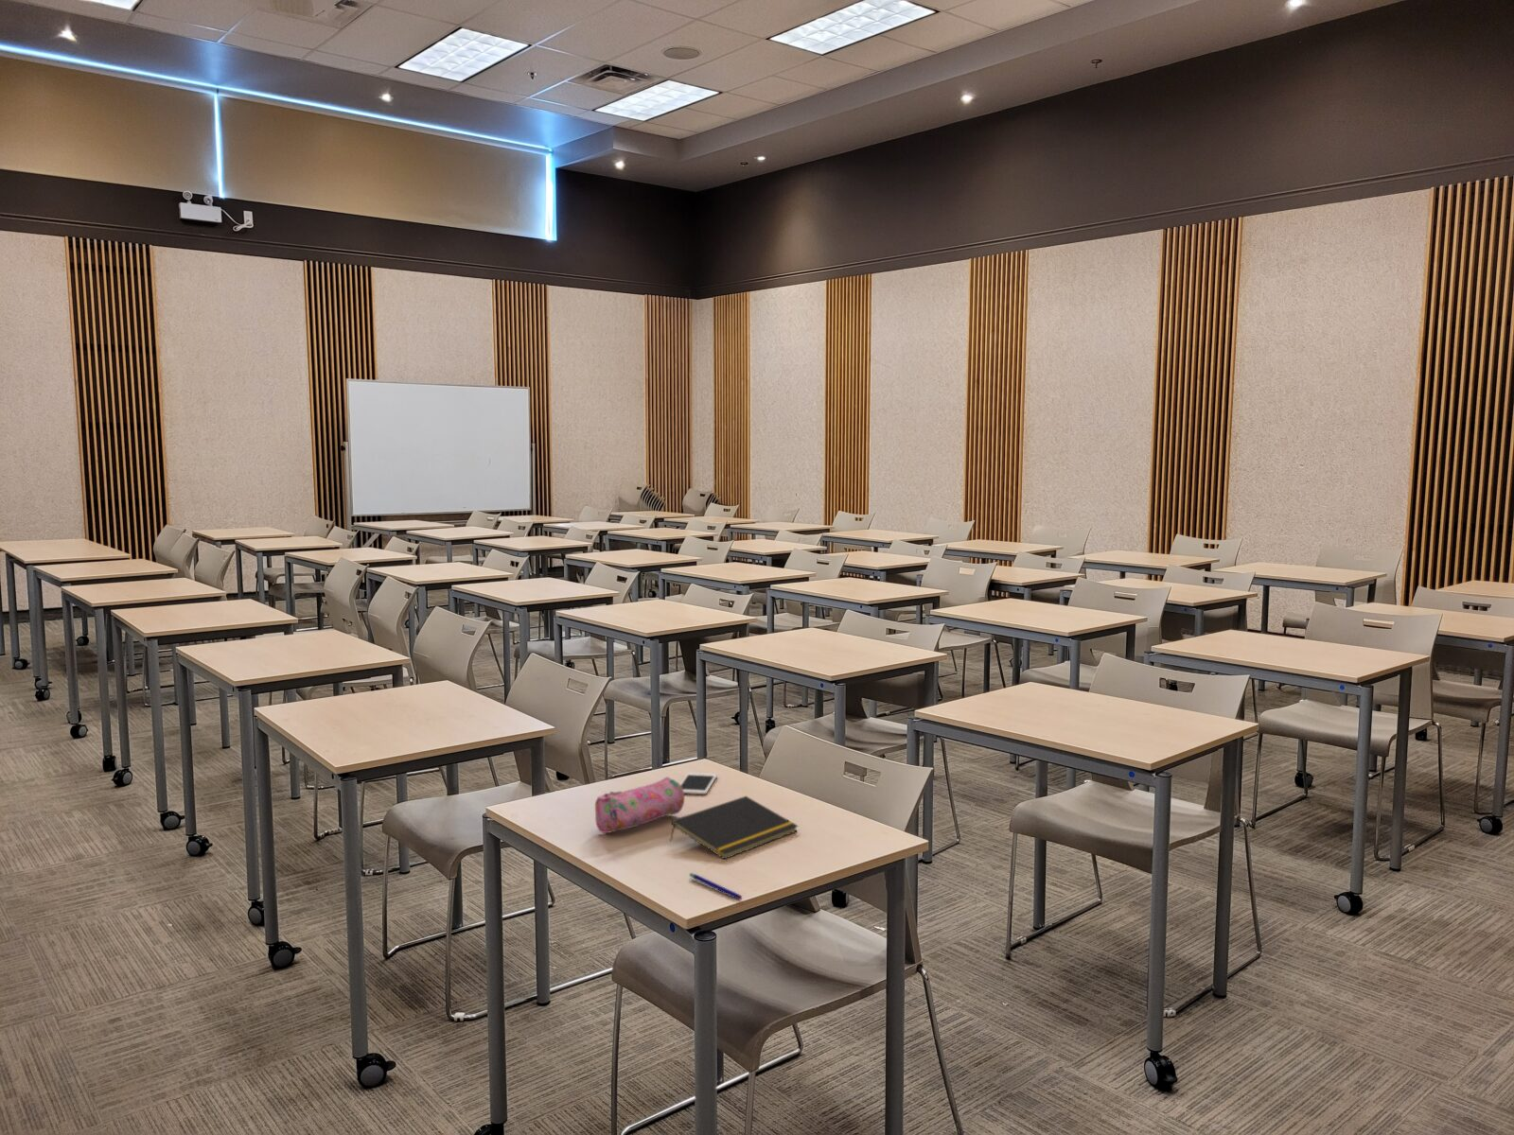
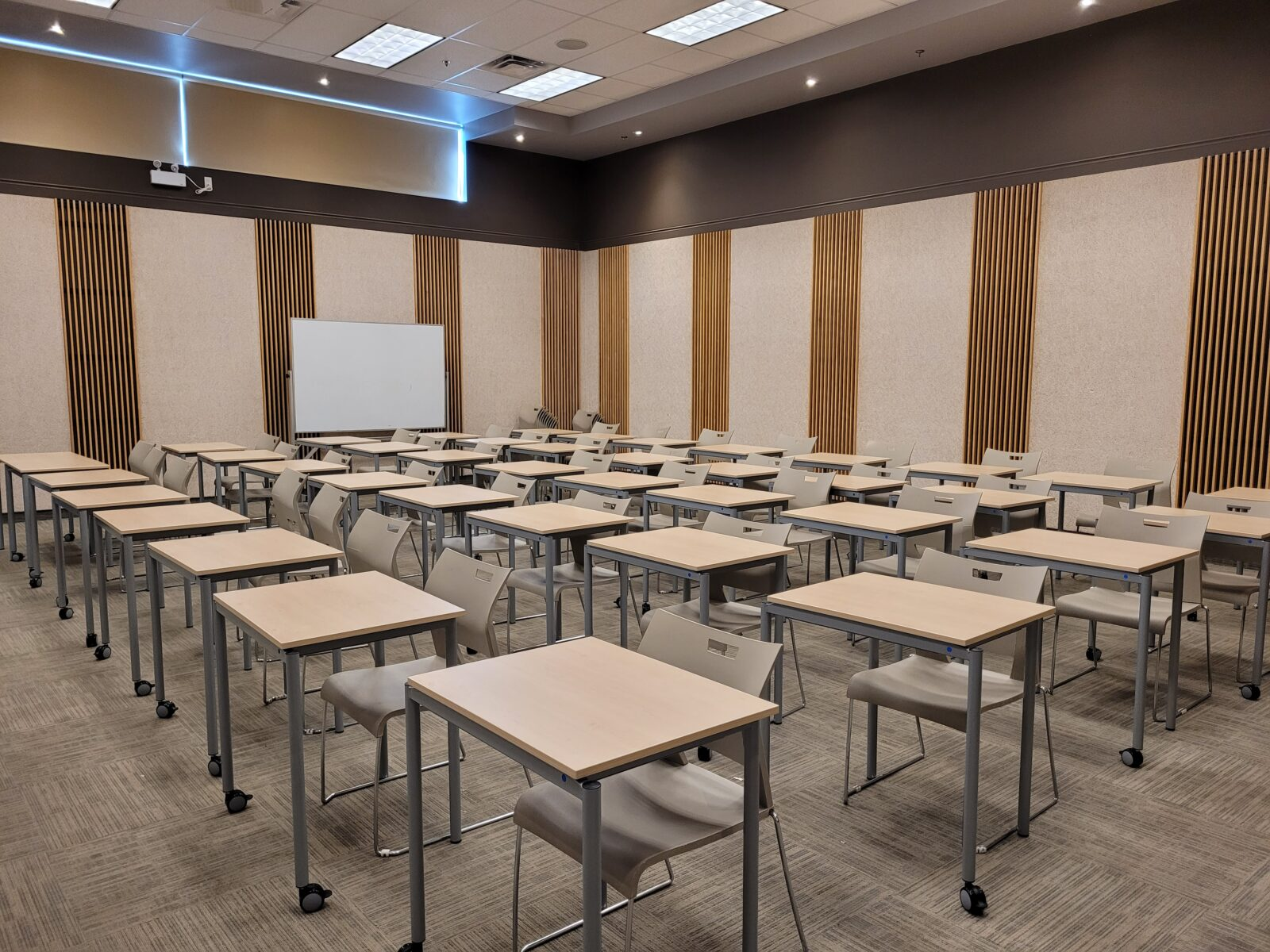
- pen [689,872,743,901]
- cell phone [680,771,718,795]
- pencil case [594,776,685,835]
- notepad [669,795,799,860]
